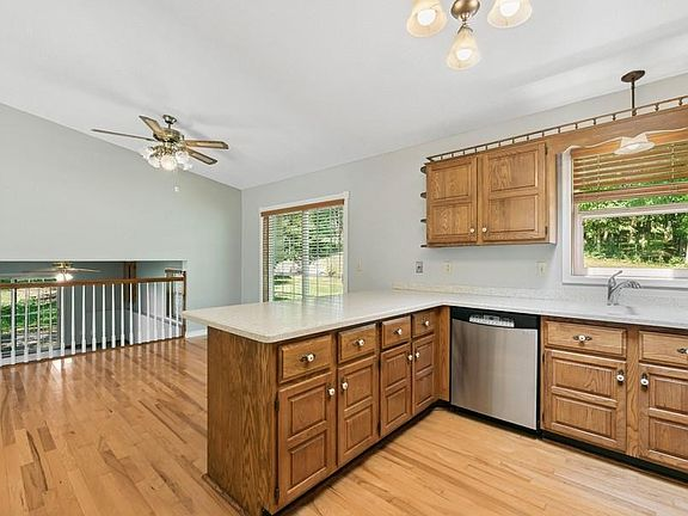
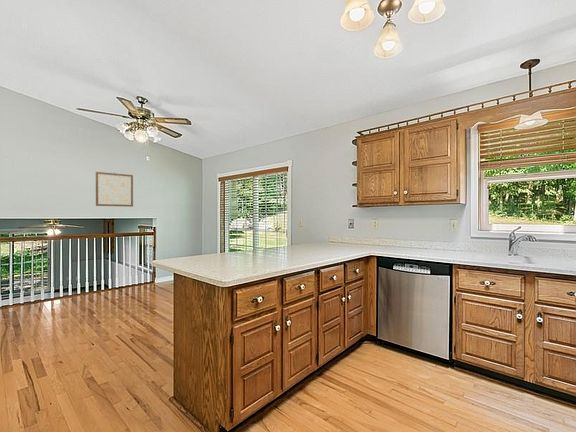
+ wall art [95,171,134,208]
